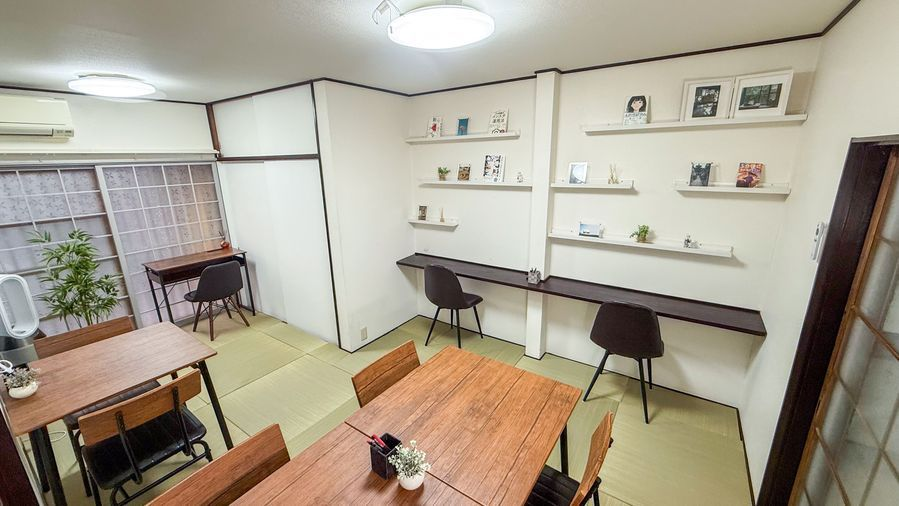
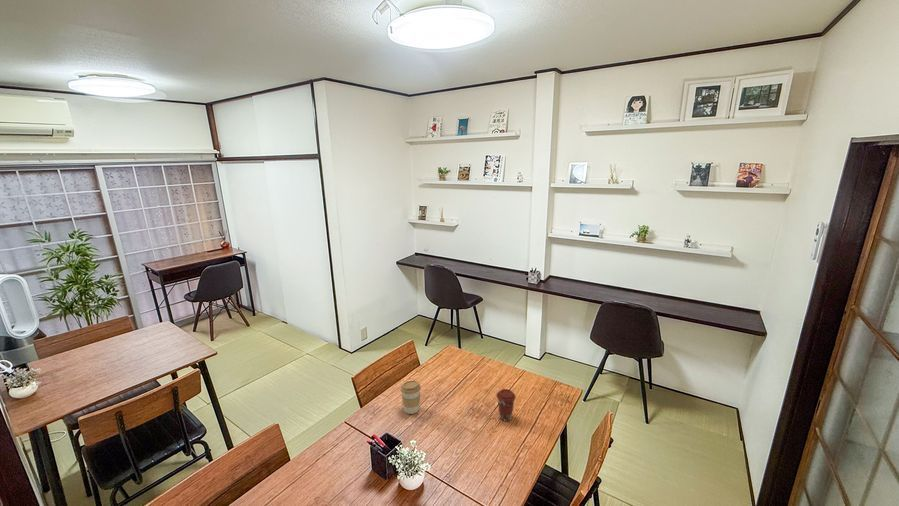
+ coffee cup [495,388,517,422]
+ coffee cup [399,380,422,415]
